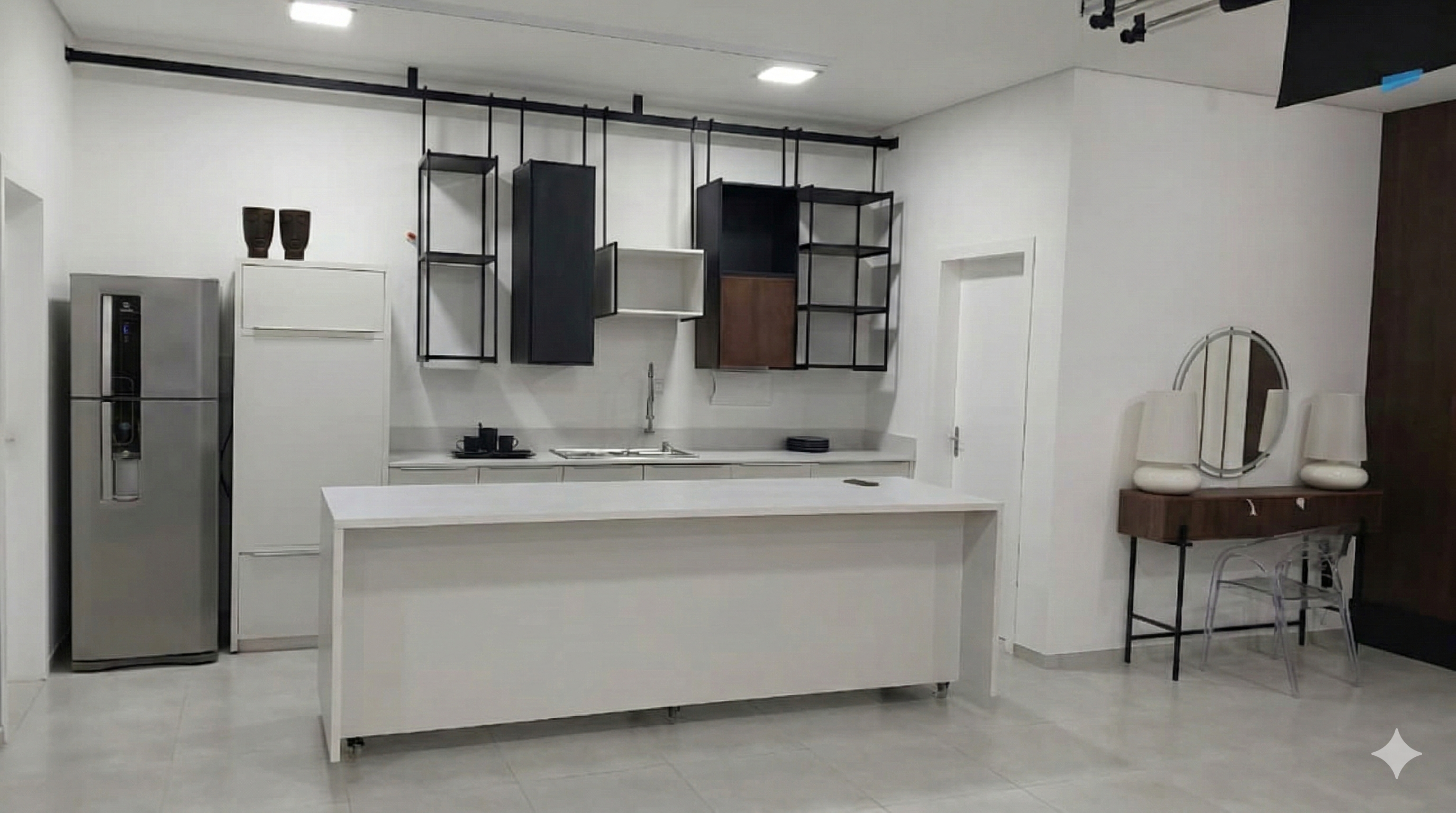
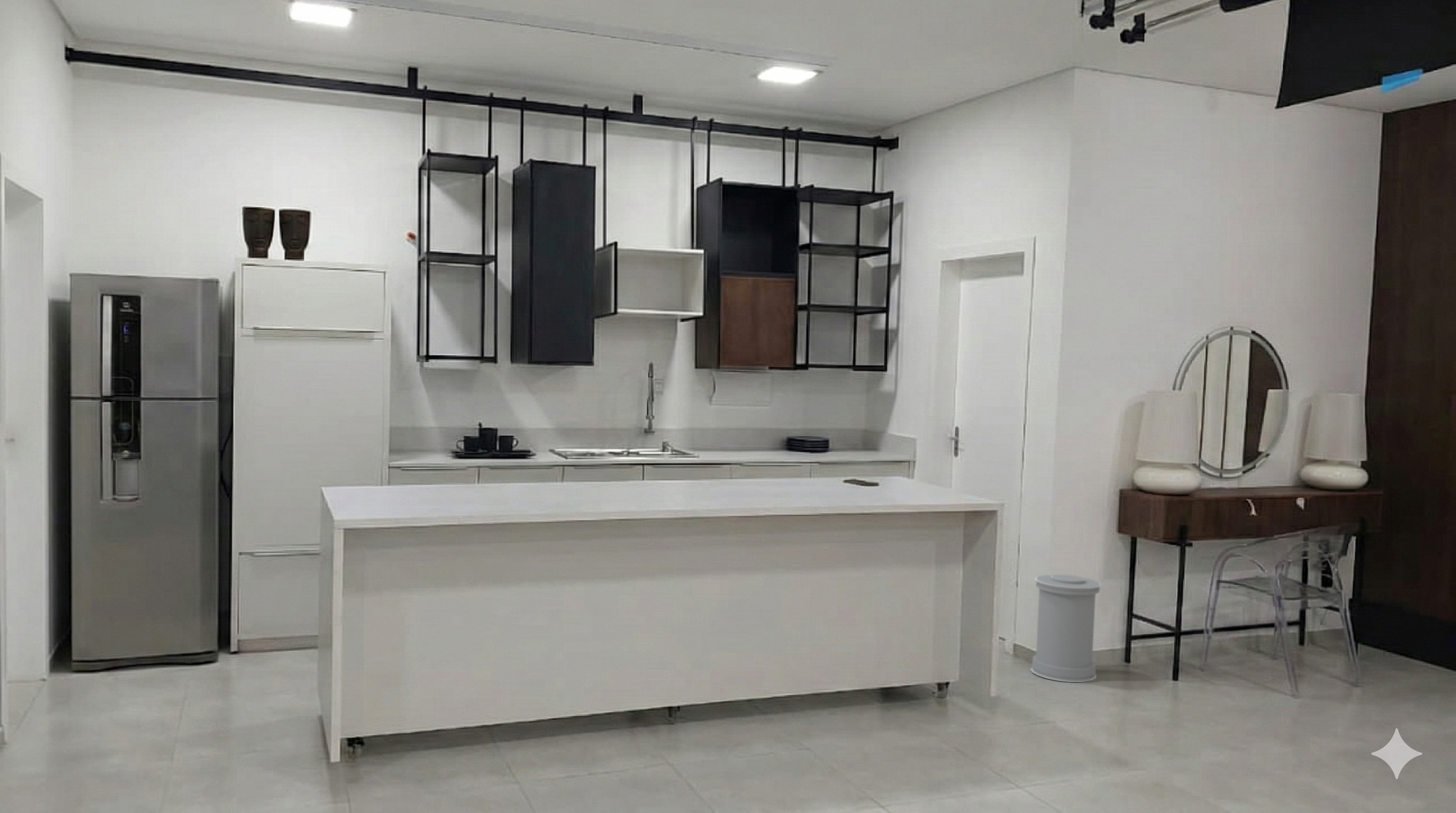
+ trash can [1030,574,1102,683]
